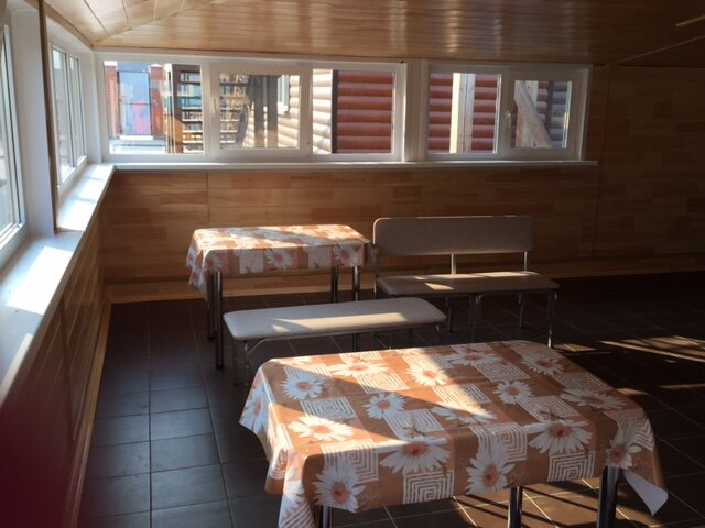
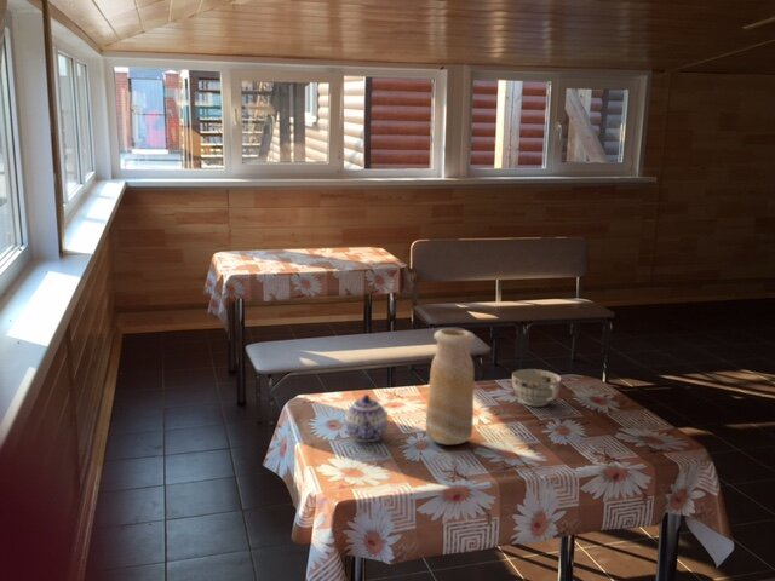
+ teapot [344,393,389,443]
+ vase [425,328,476,445]
+ teacup [511,368,562,408]
